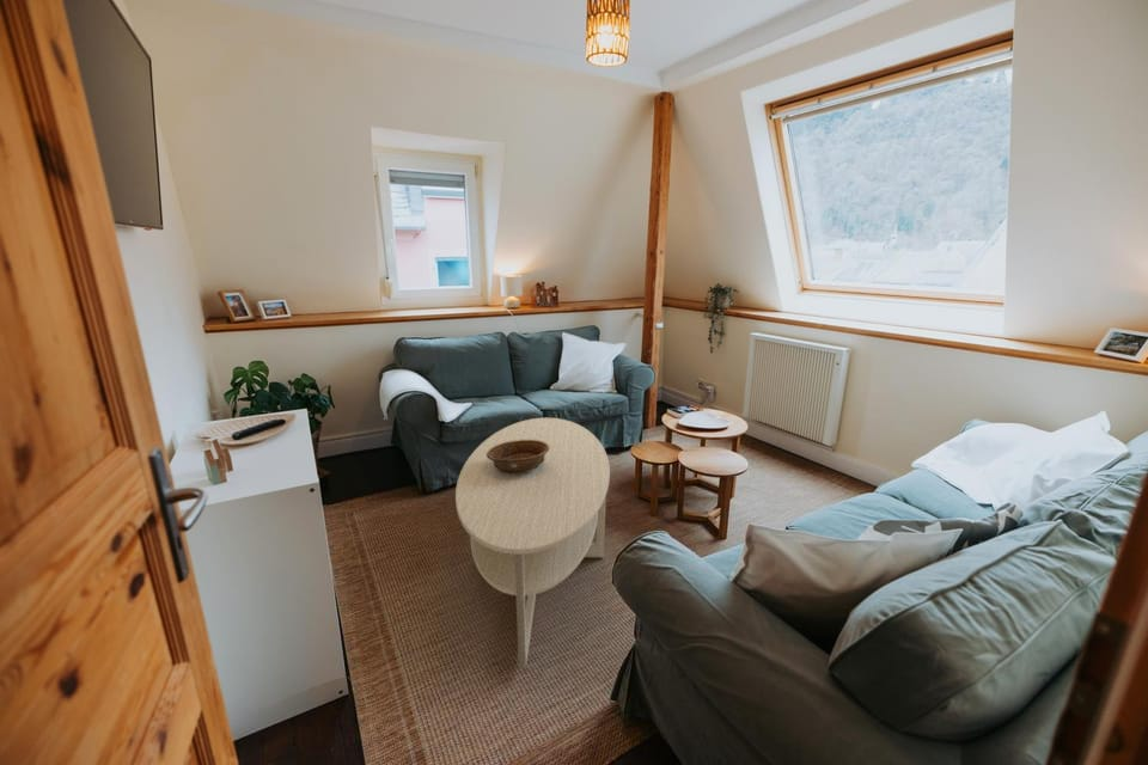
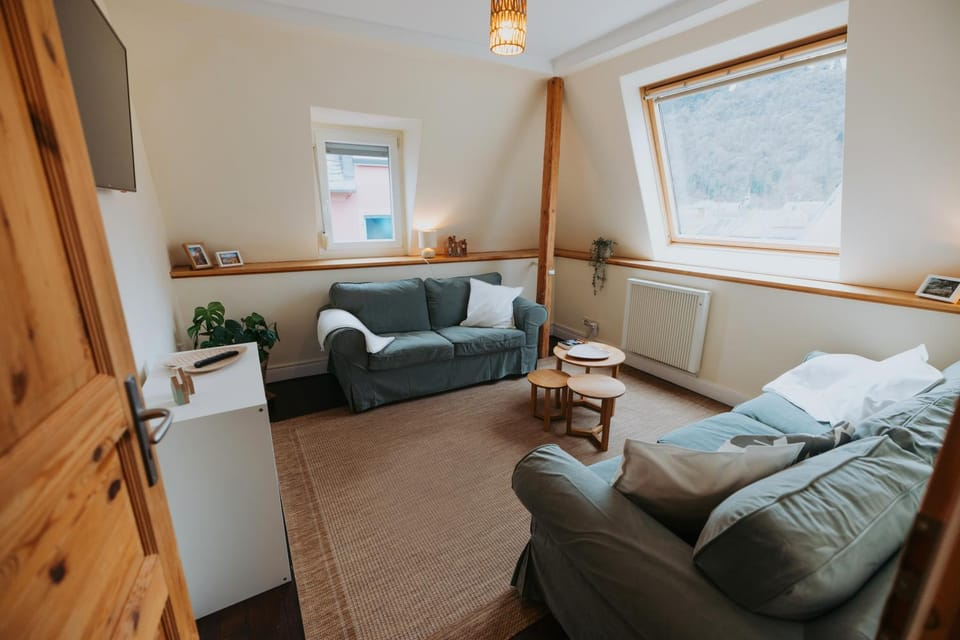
- coffee table [454,417,611,669]
- decorative bowl [487,440,550,473]
